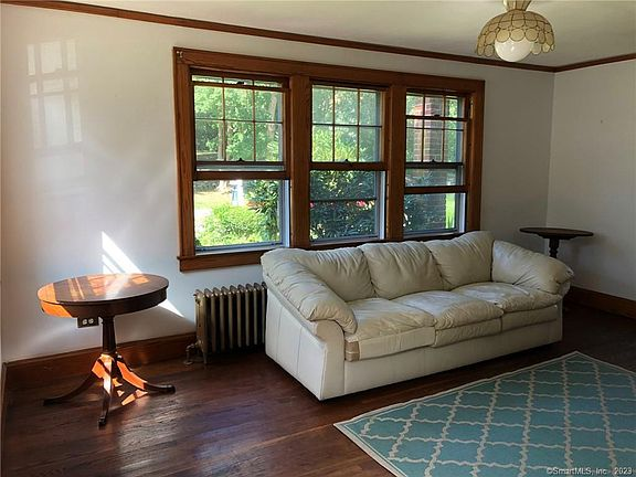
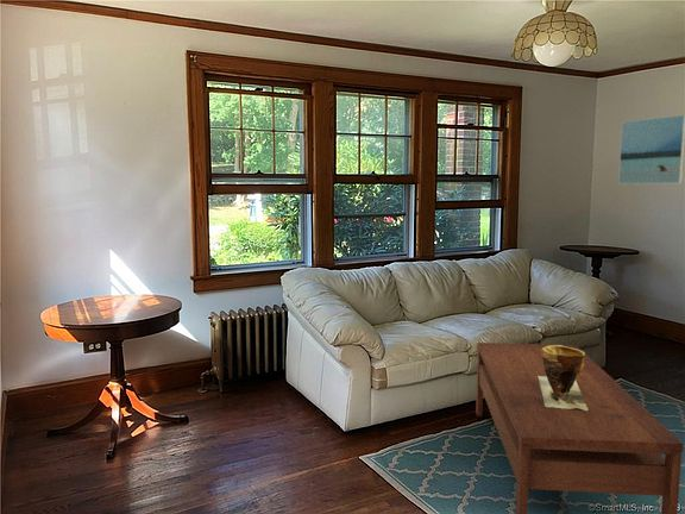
+ coffee table [475,341,685,514]
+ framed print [617,114,685,186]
+ clay pot [538,344,589,410]
